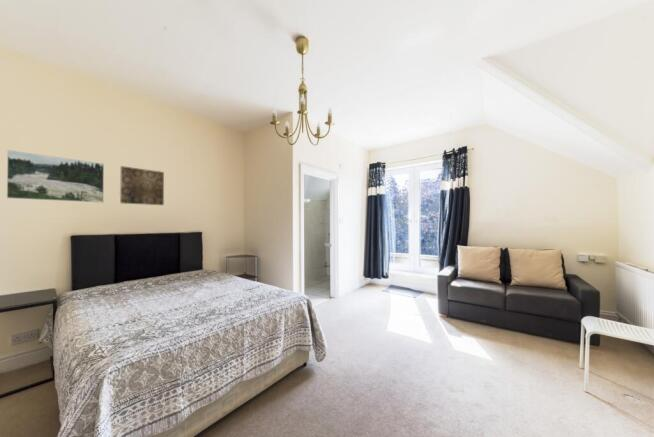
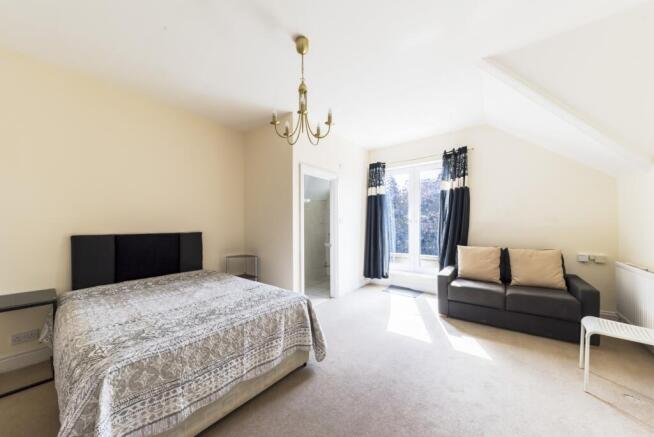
- wall art [119,165,165,206]
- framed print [6,149,105,204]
